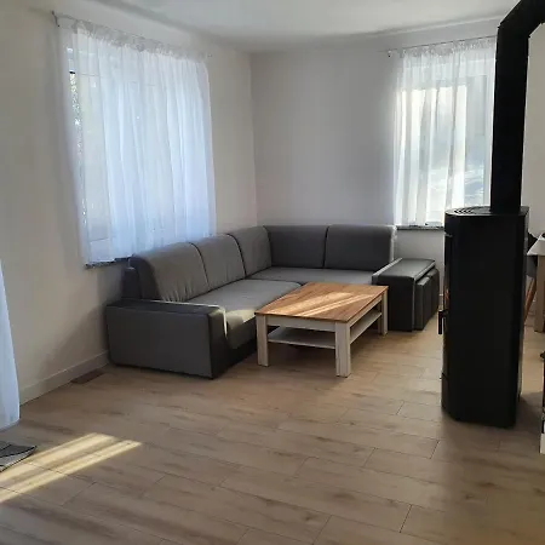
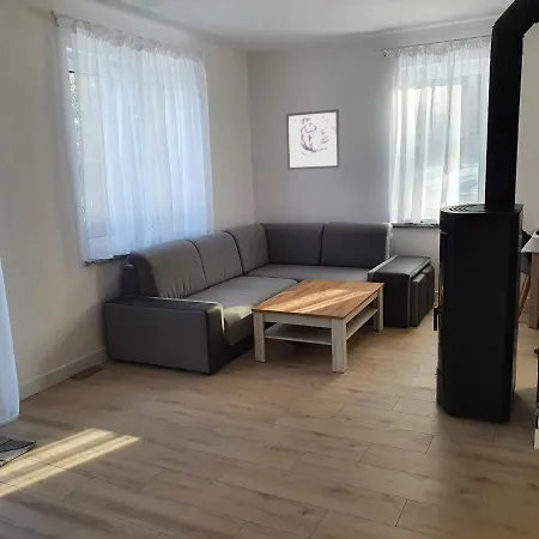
+ wall art [285,108,341,171]
